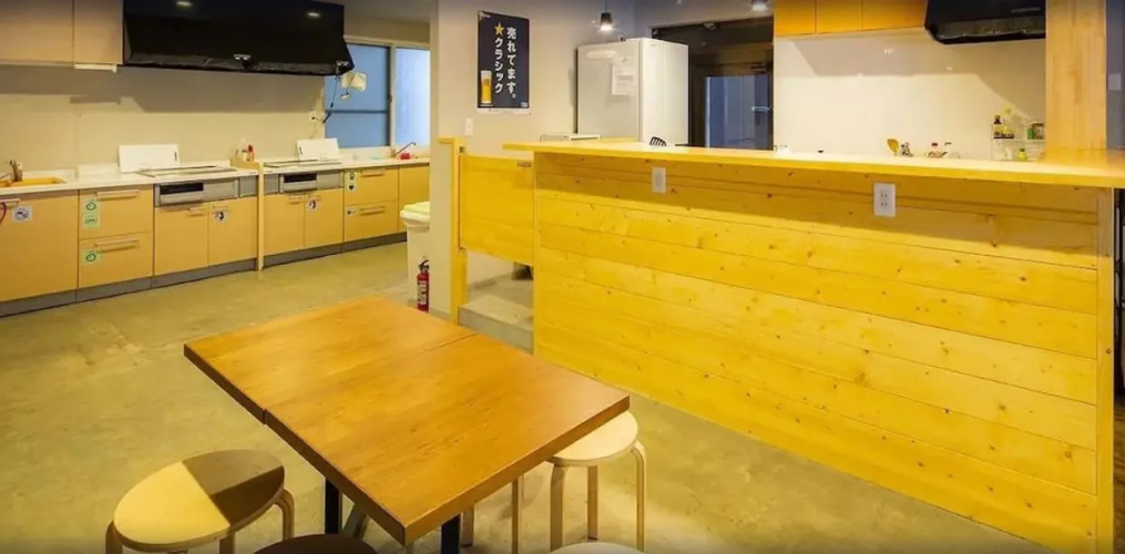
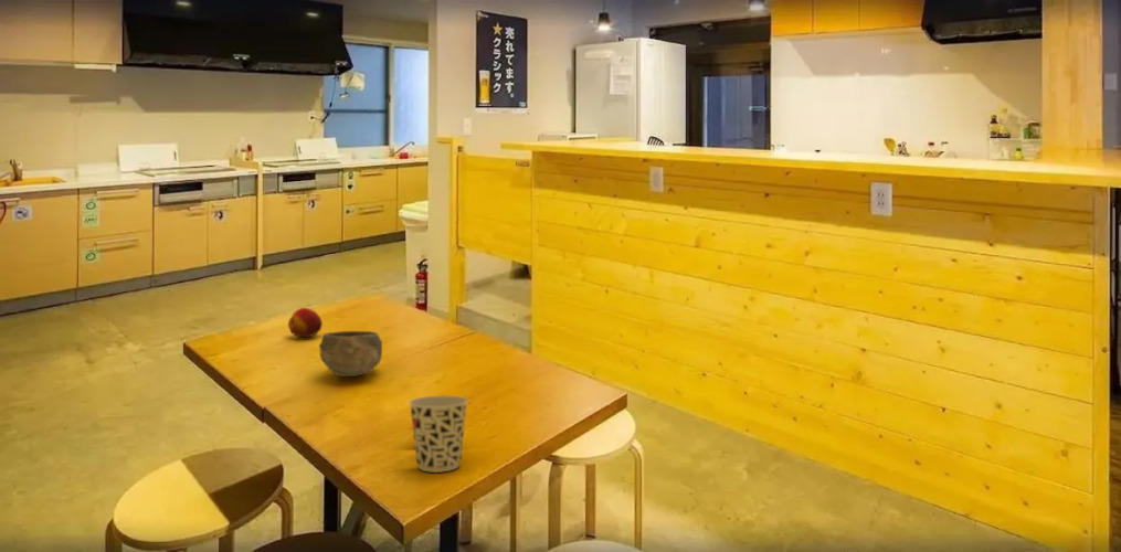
+ bowl [318,330,383,378]
+ fruit [287,307,324,338]
+ cup [408,395,469,474]
